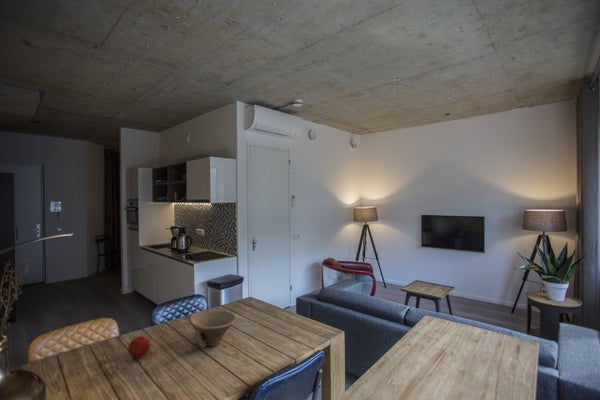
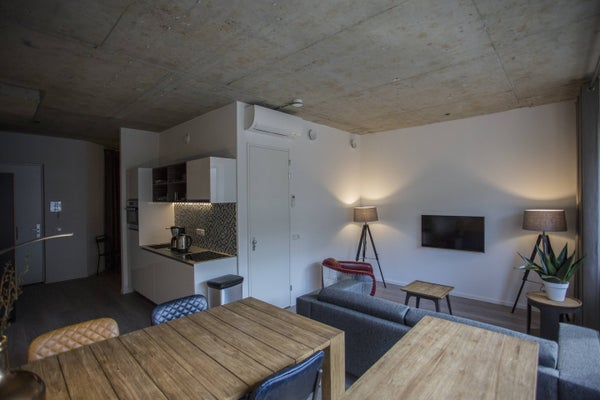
- bowl [188,309,237,349]
- fruit [127,335,151,359]
